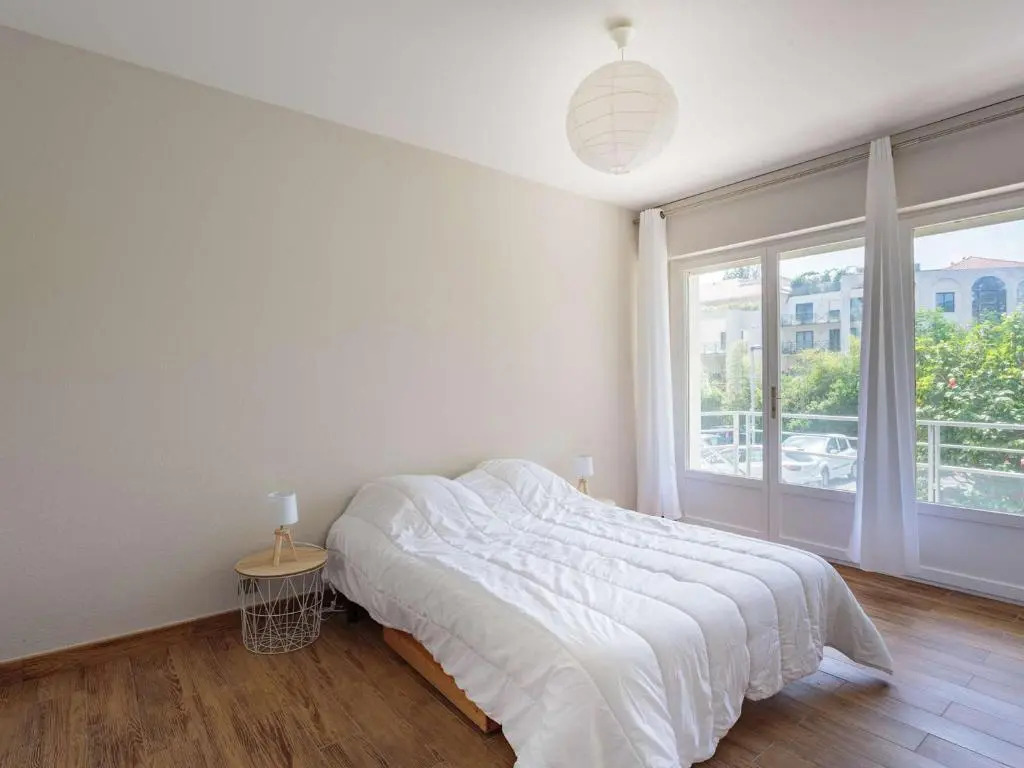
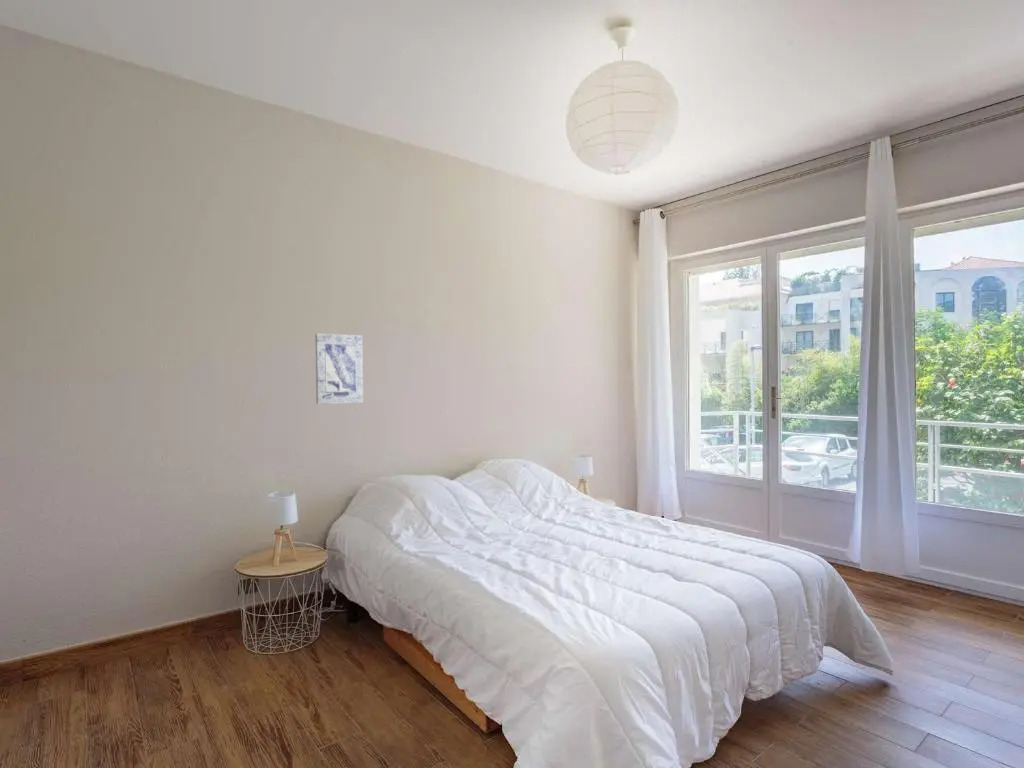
+ wall art [314,332,364,405]
